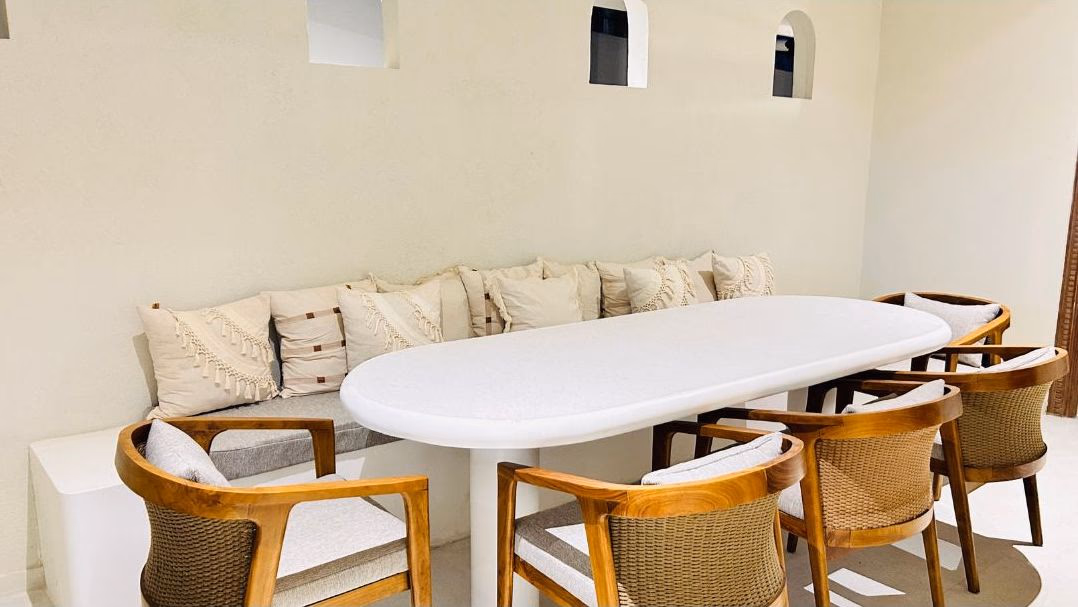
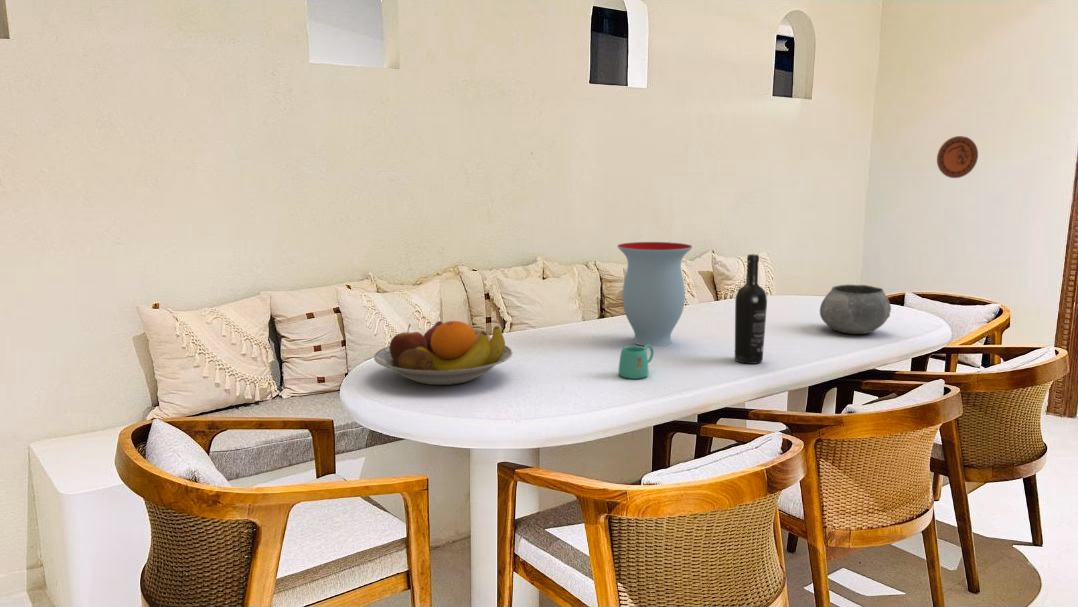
+ fruit bowl [373,320,513,386]
+ mug [618,344,655,380]
+ vase [616,241,693,347]
+ wine bottle [734,253,768,365]
+ decorative plate [936,135,979,179]
+ bowl [819,284,892,335]
